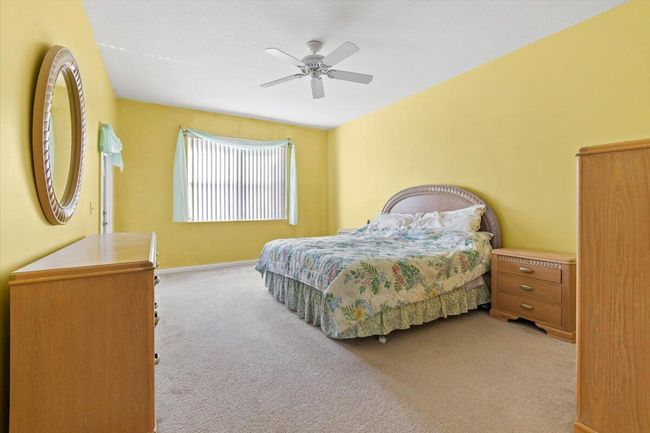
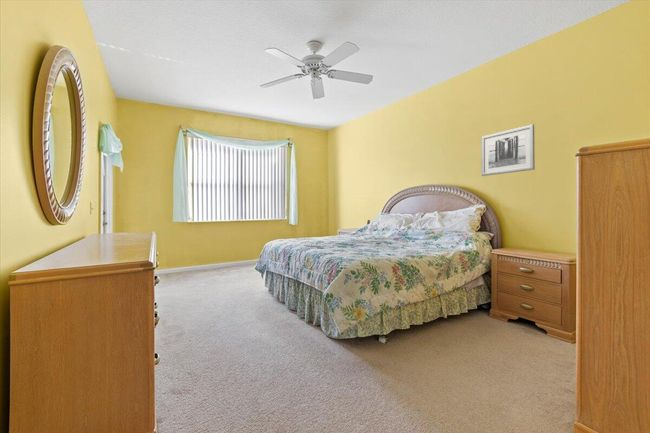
+ wall art [480,124,536,177]
